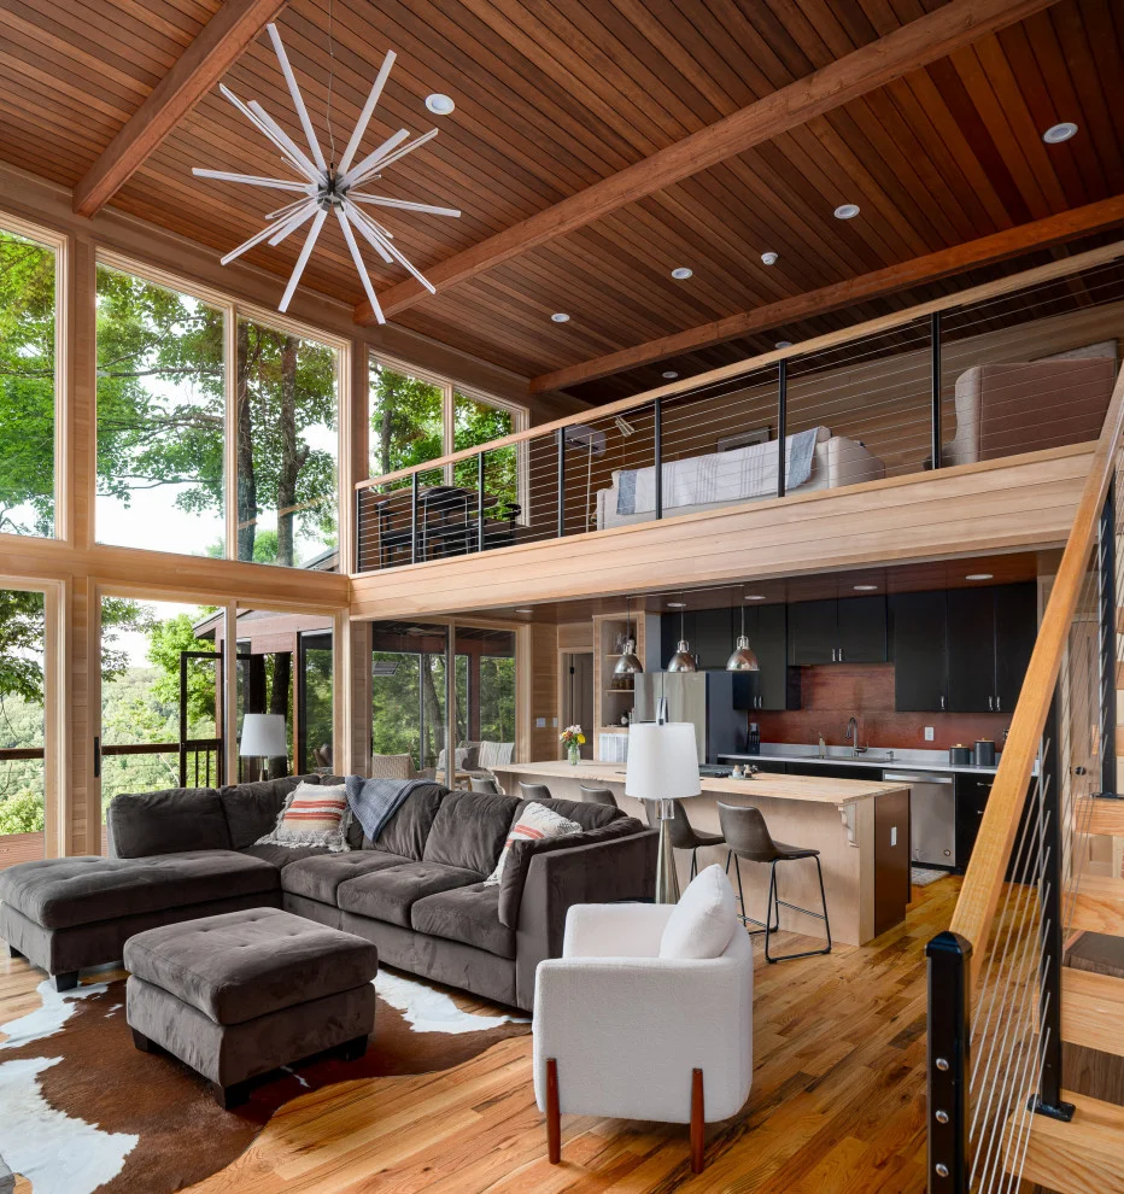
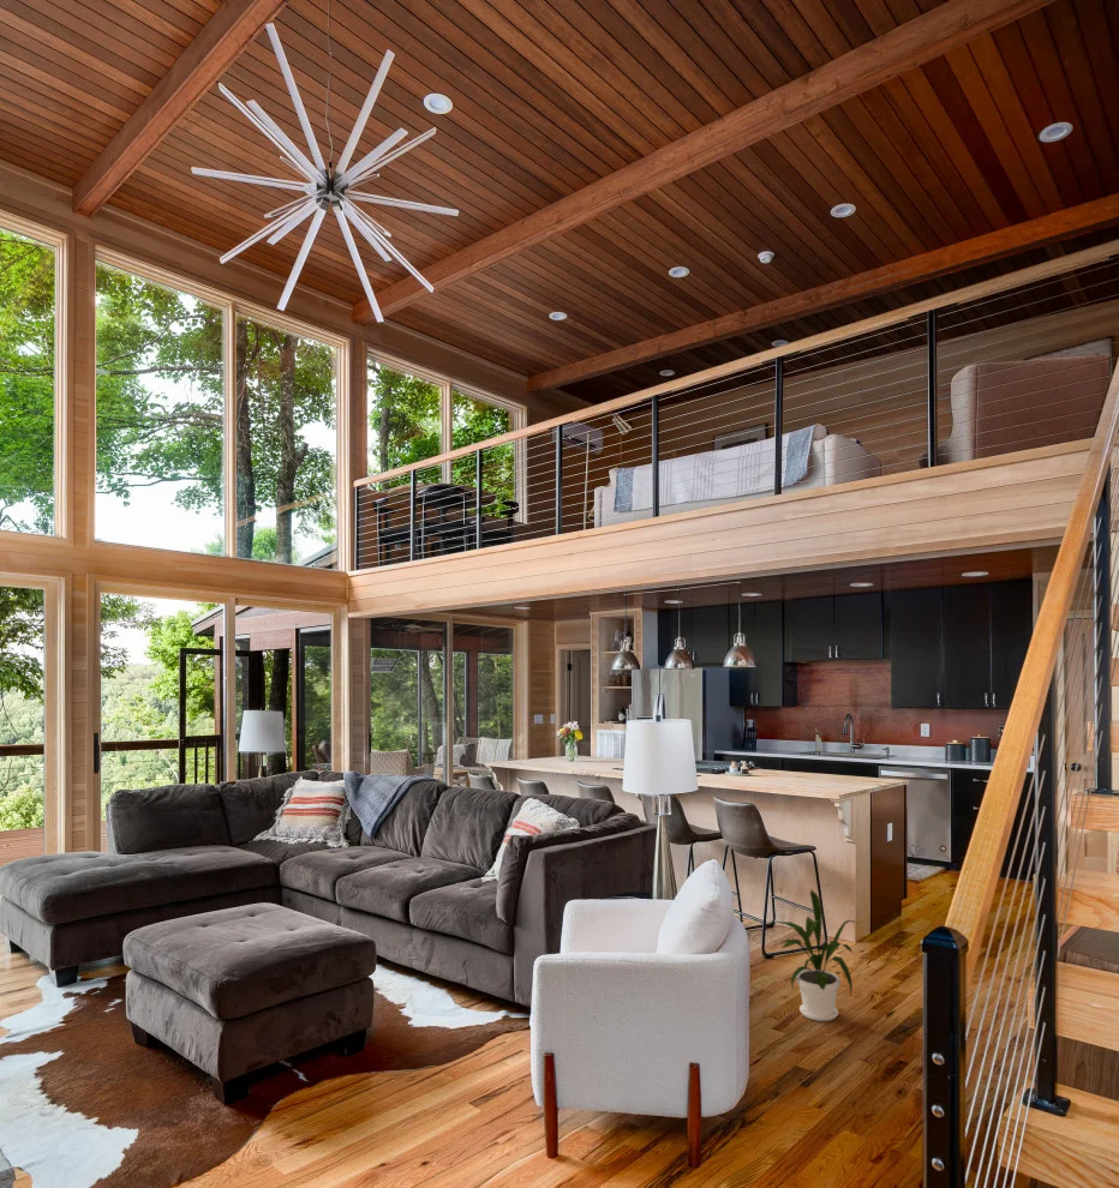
+ house plant [765,888,861,1022]
